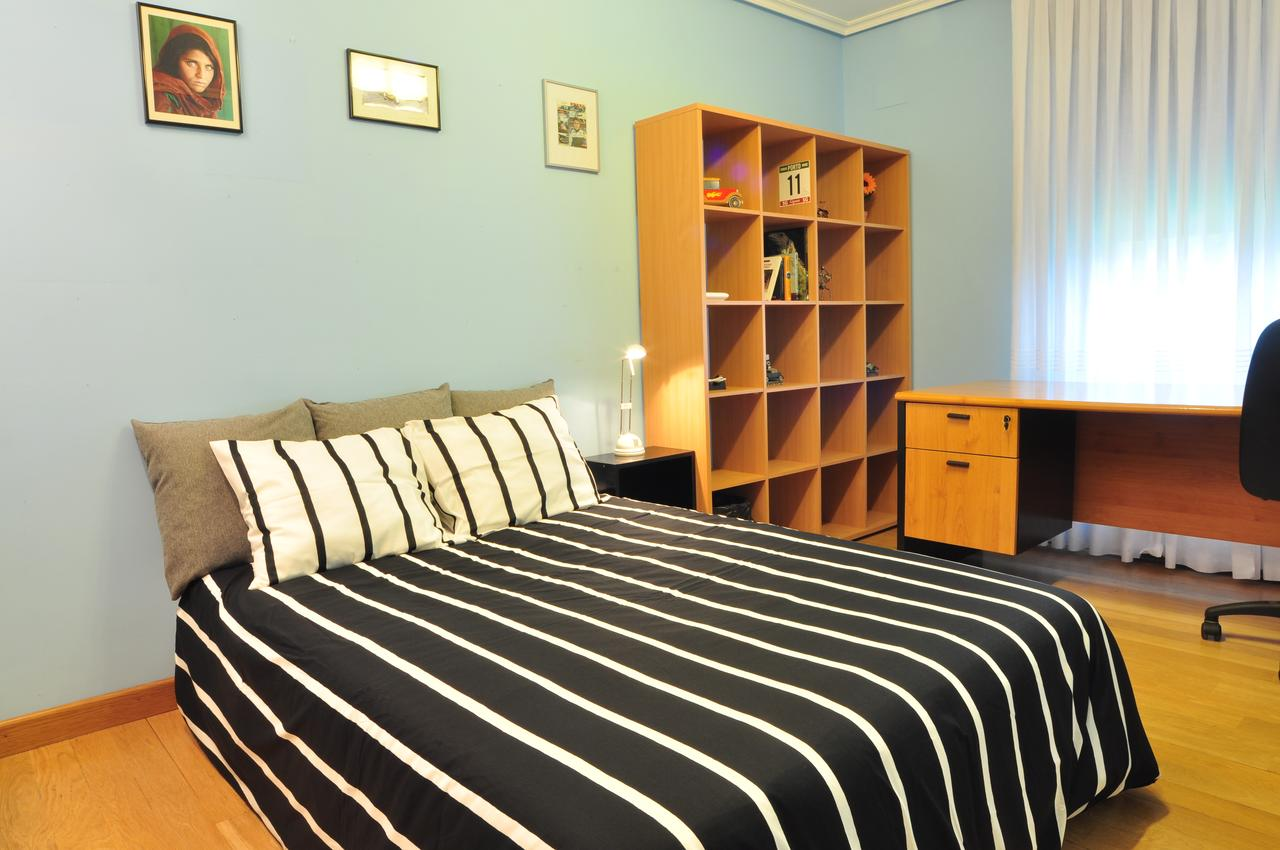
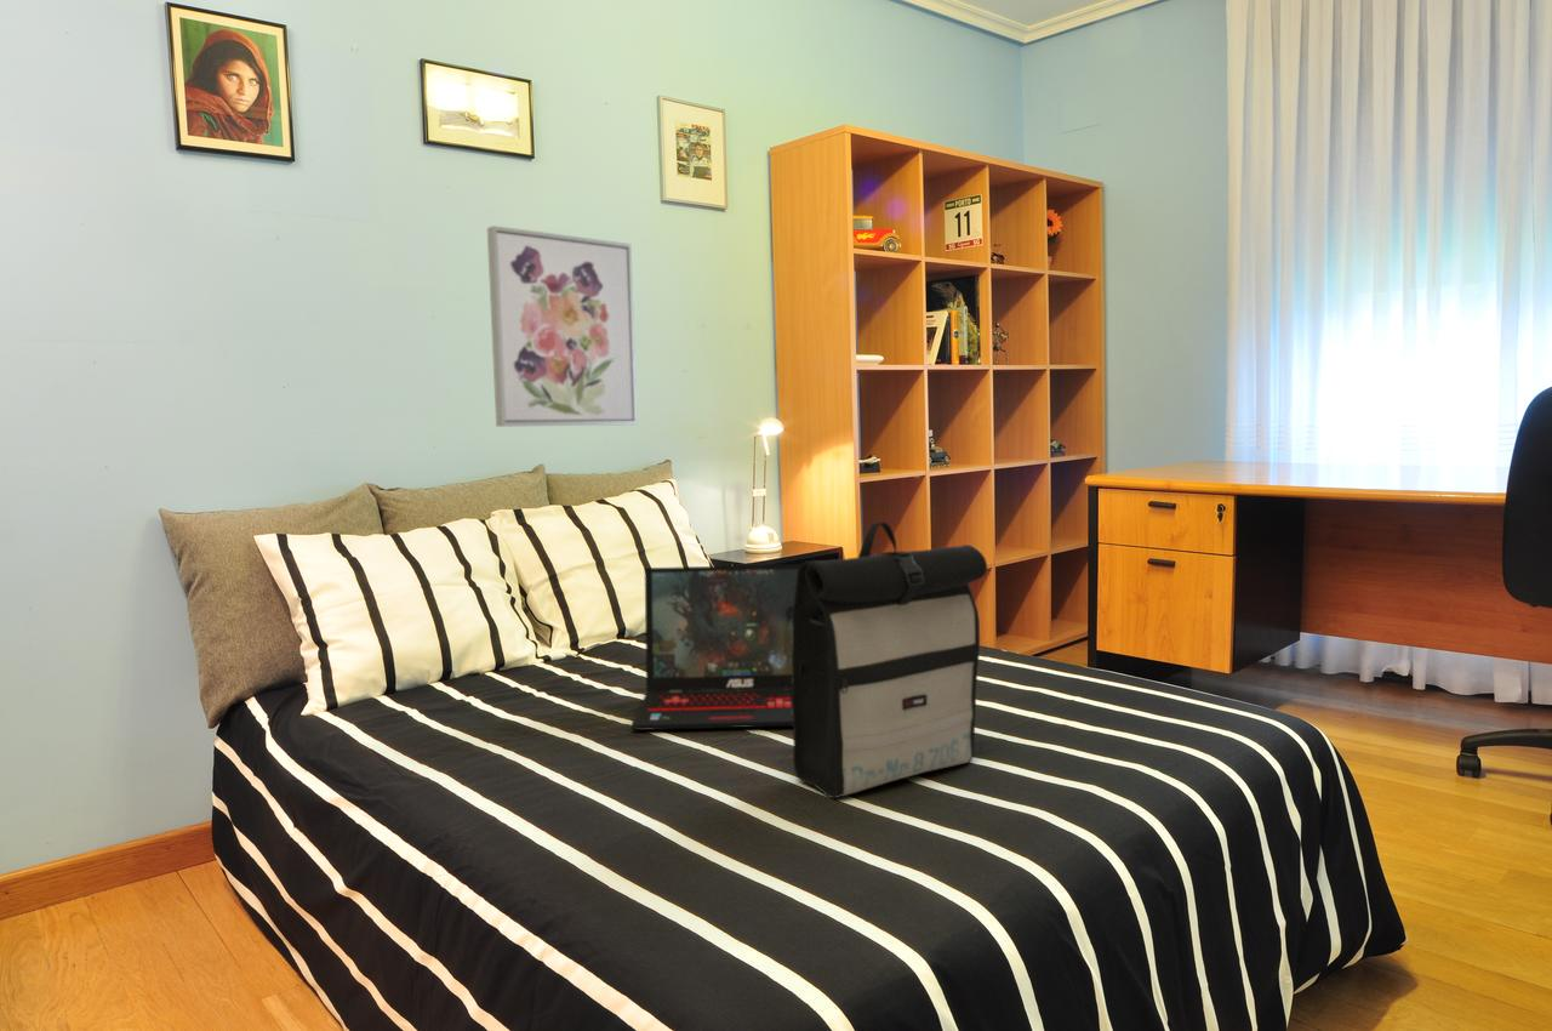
+ wall art [486,224,639,428]
+ laptop [629,563,801,731]
+ backpack [792,520,988,799]
